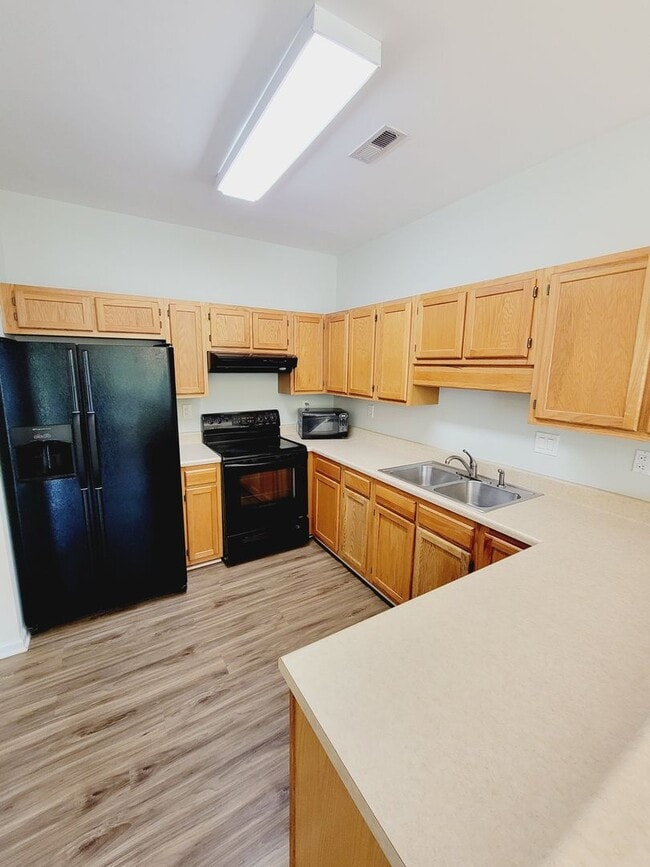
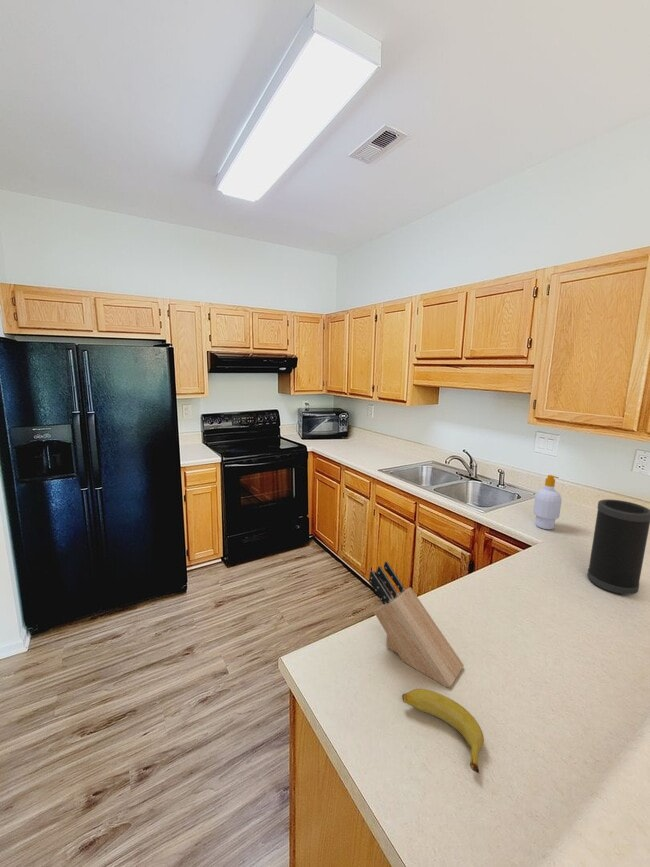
+ soap bottle [532,474,563,530]
+ banana [401,688,485,774]
+ speaker [586,498,650,596]
+ knife block [368,560,465,688]
